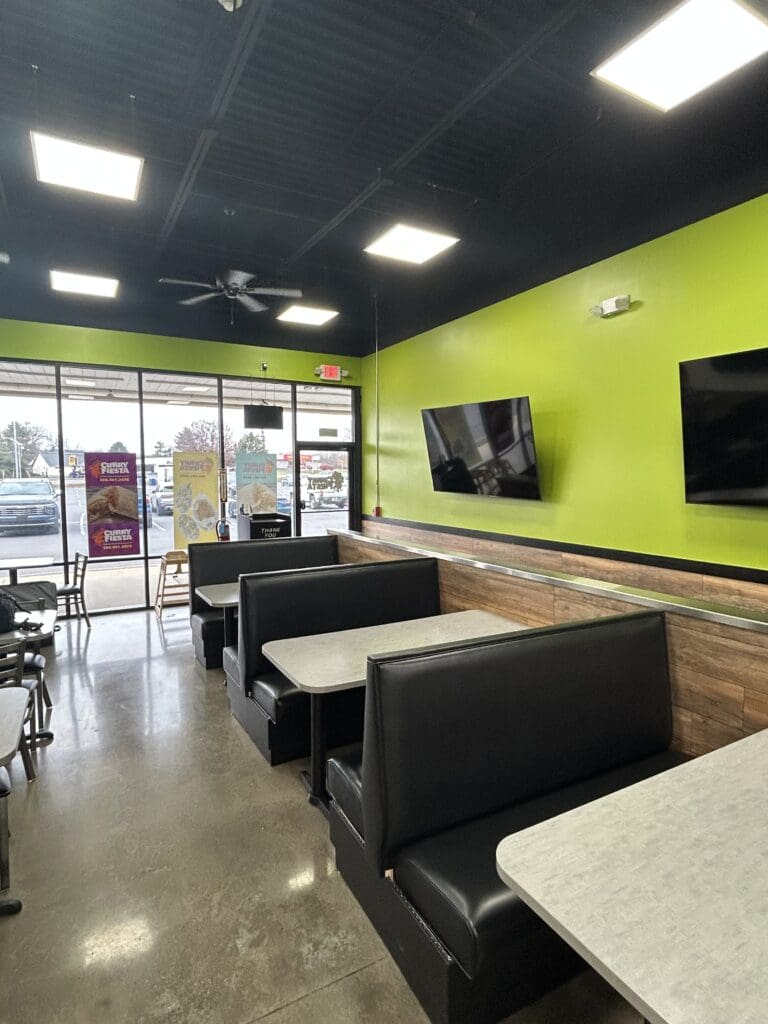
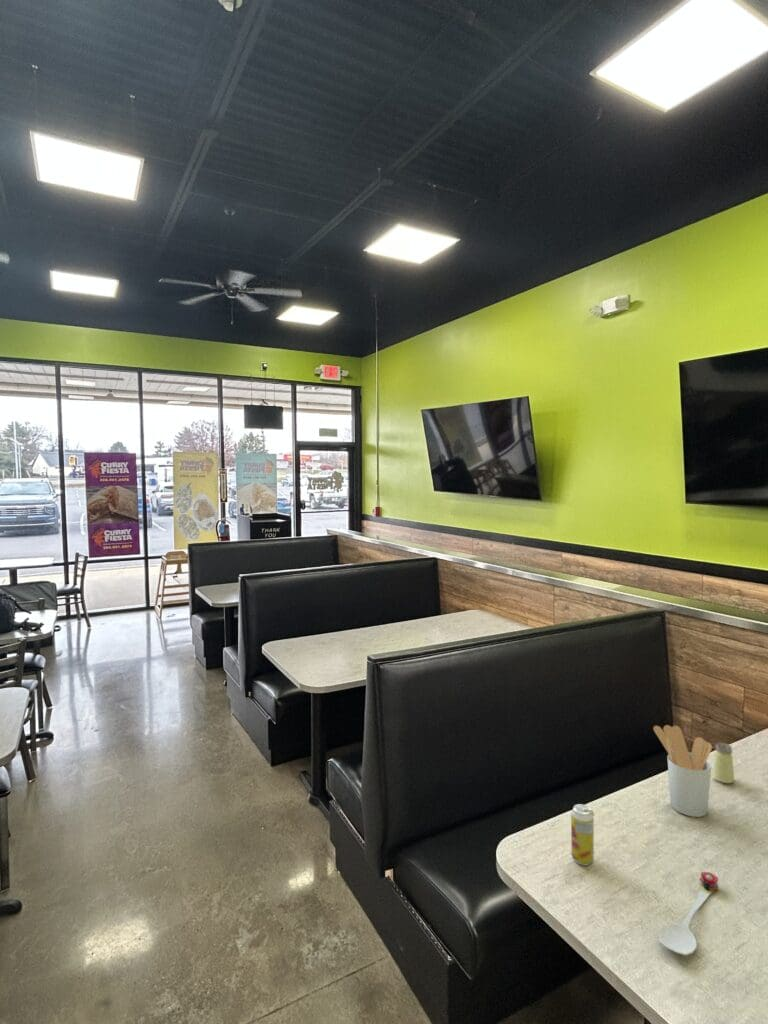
+ spoon [658,871,720,957]
+ utensil holder [652,724,713,818]
+ saltshaker [712,741,735,784]
+ beverage can [570,803,595,866]
